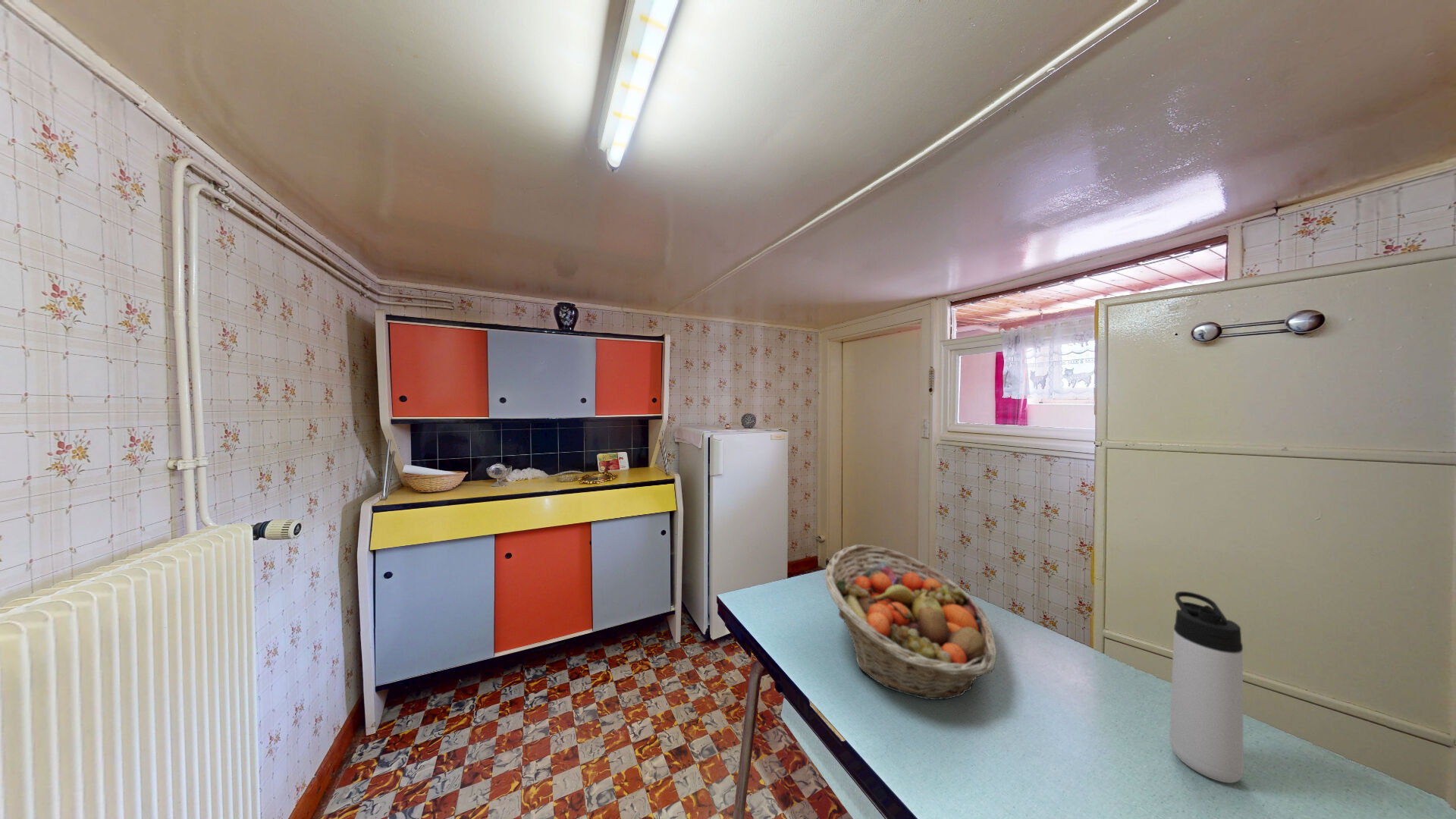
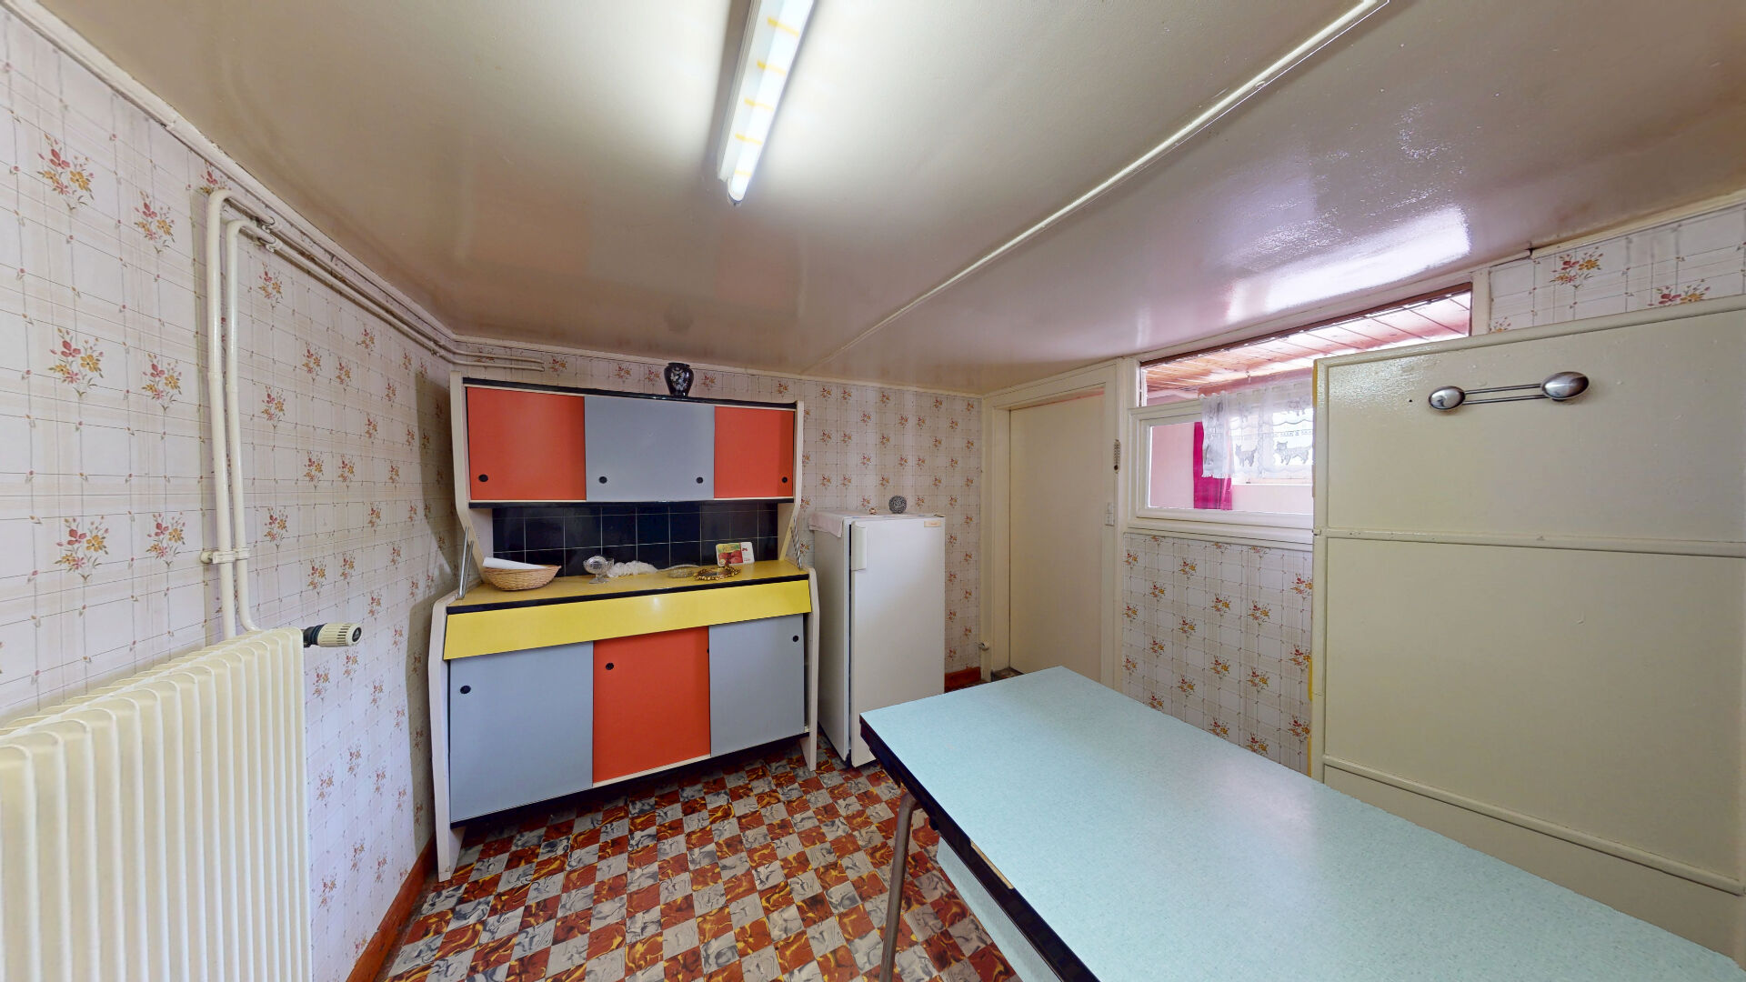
- fruit basket [824,544,997,701]
- thermos bottle [1169,591,1244,783]
